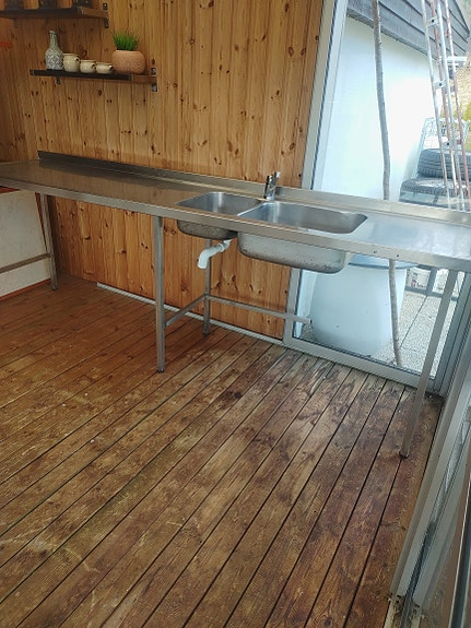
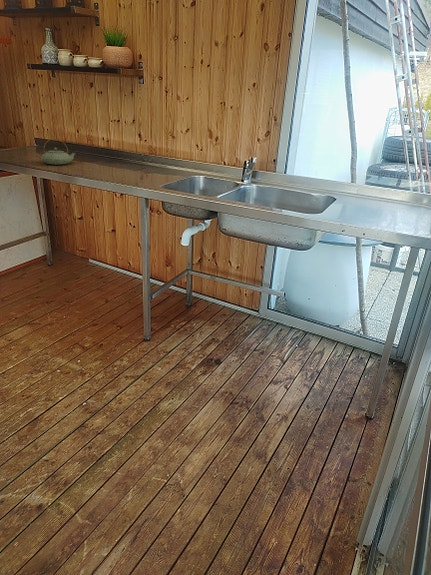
+ teapot [40,138,77,165]
